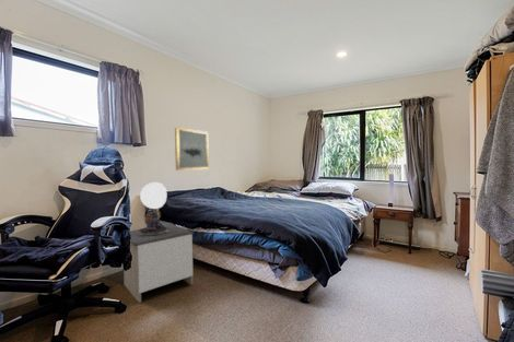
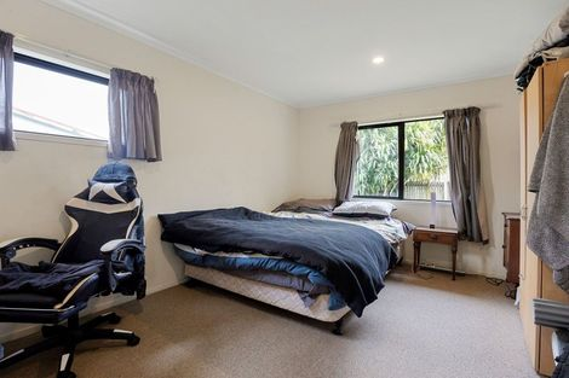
- wall art [174,127,210,172]
- table lamp [137,181,171,236]
- nightstand [122,223,195,304]
